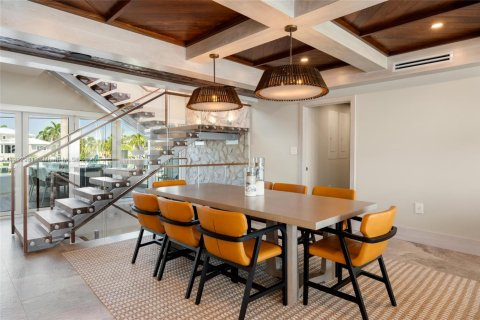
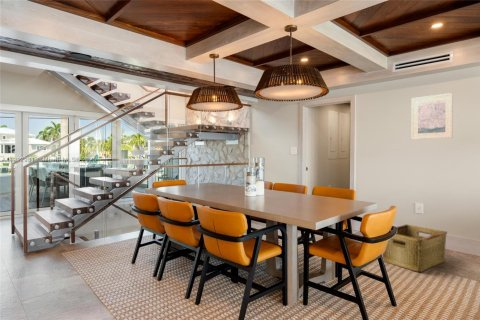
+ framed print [411,92,454,140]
+ hamper [382,223,448,273]
